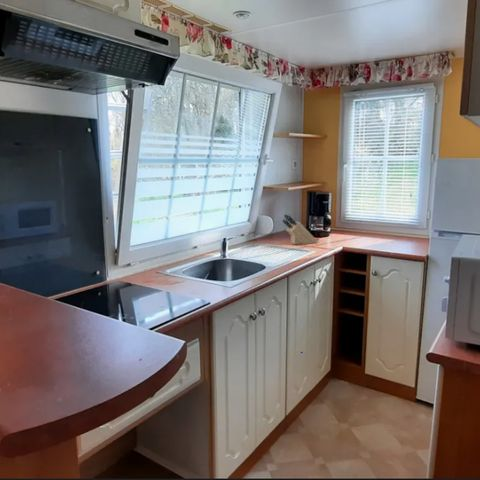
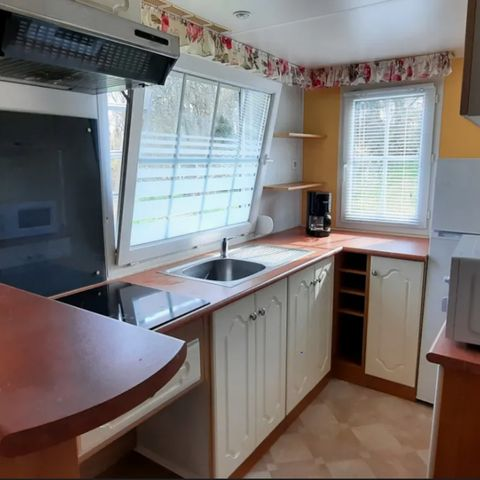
- knife block [282,213,319,245]
